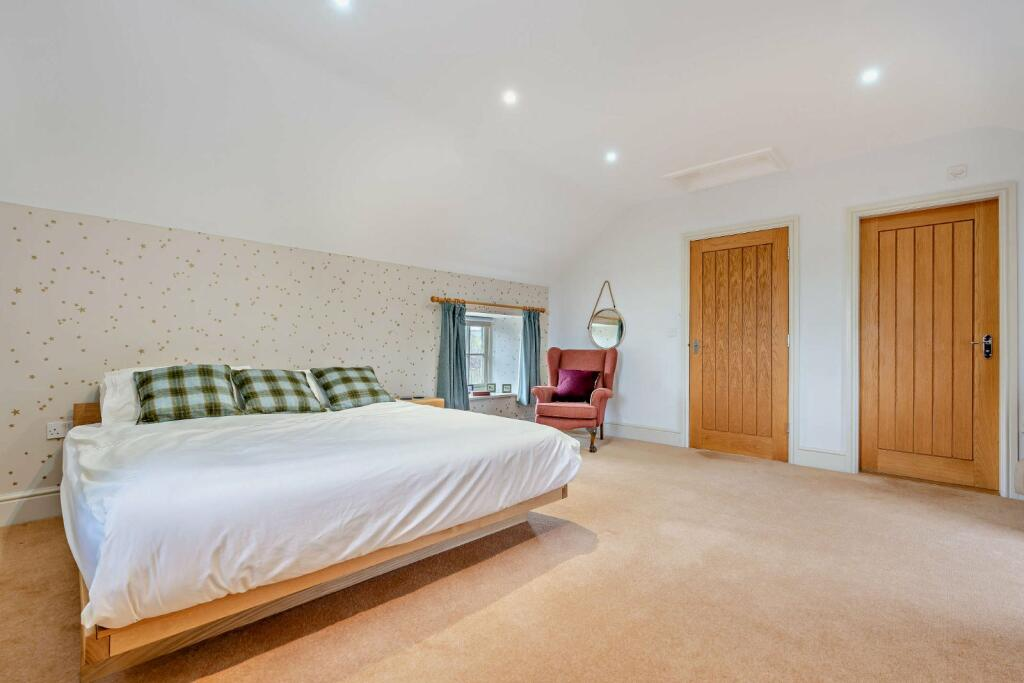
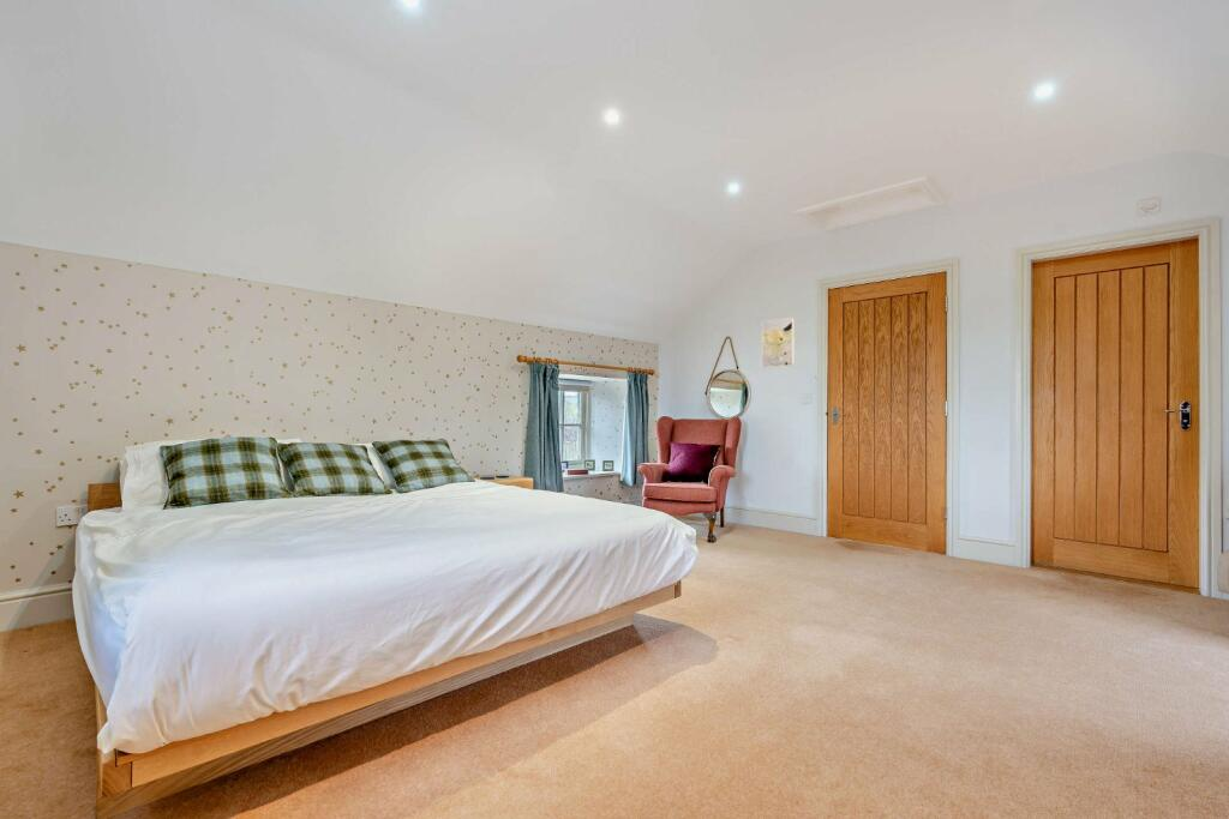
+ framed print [761,317,796,368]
